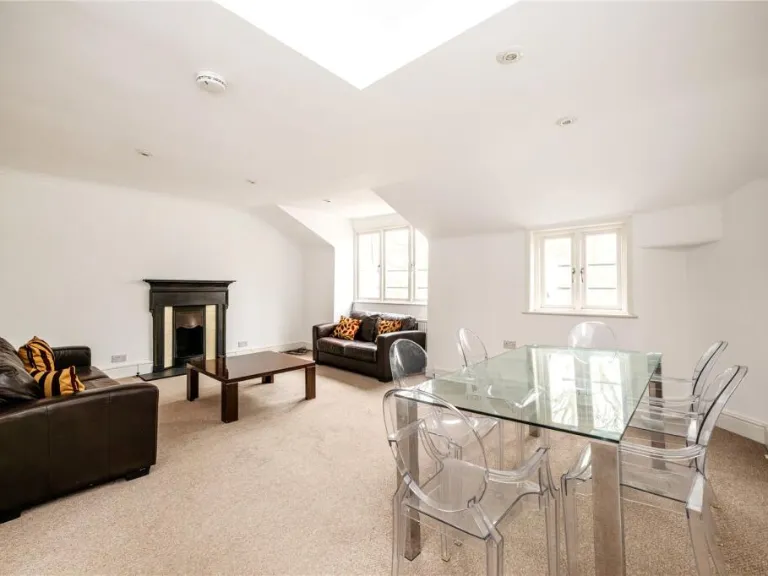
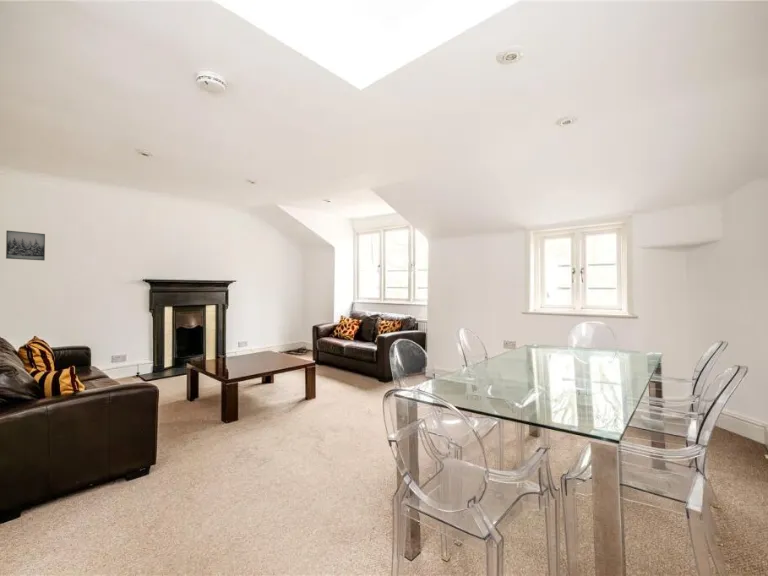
+ wall art [5,230,46,262]
